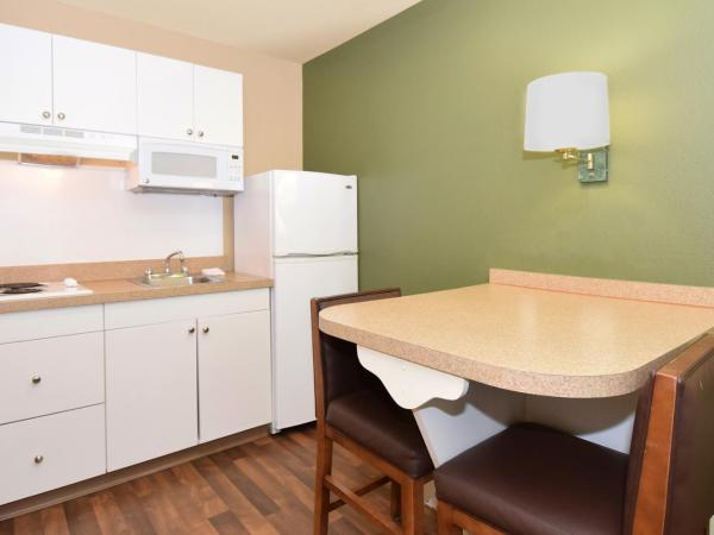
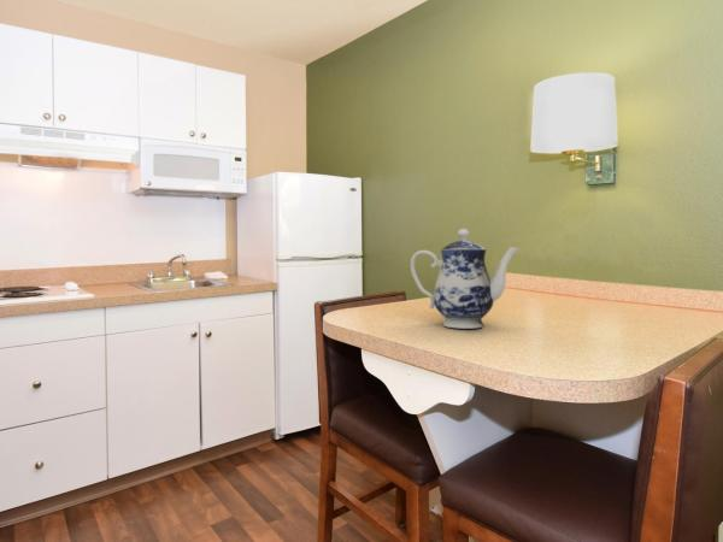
+ teapot [410,228,521,330]
